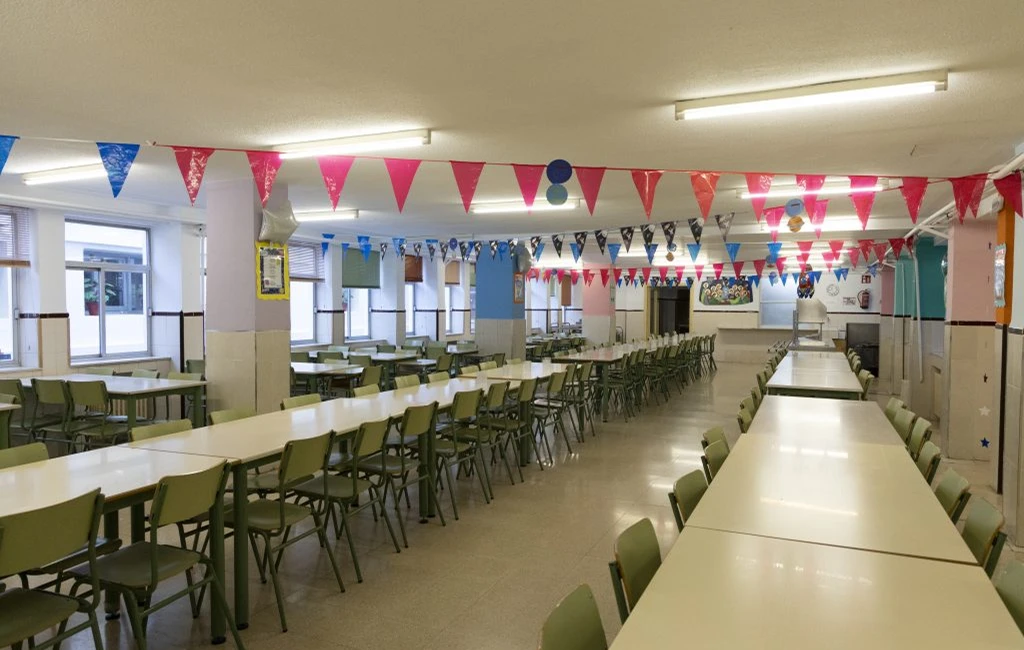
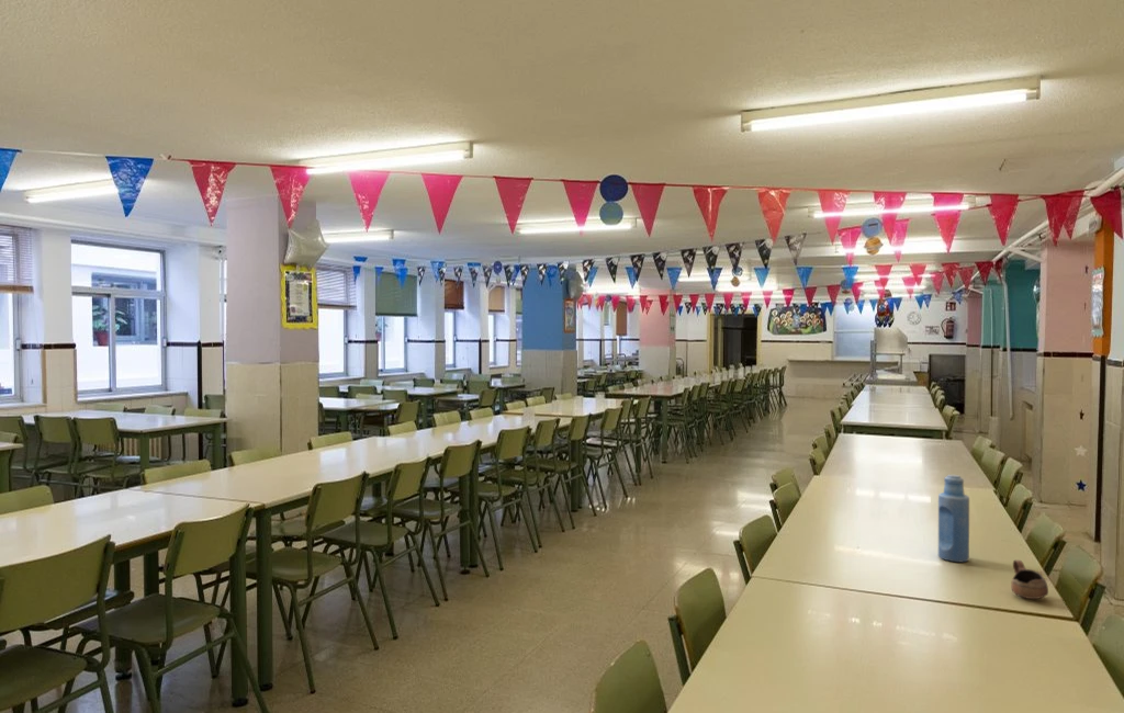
+ cup [1010,559,1049,600]
+ bottle [937,474,970,563]
